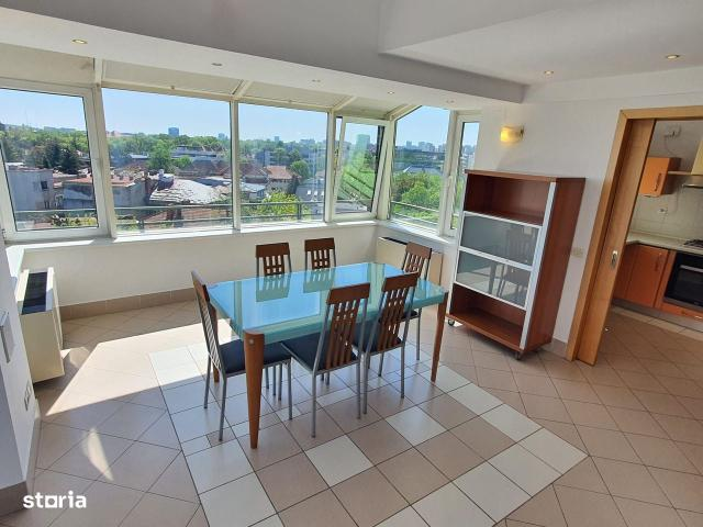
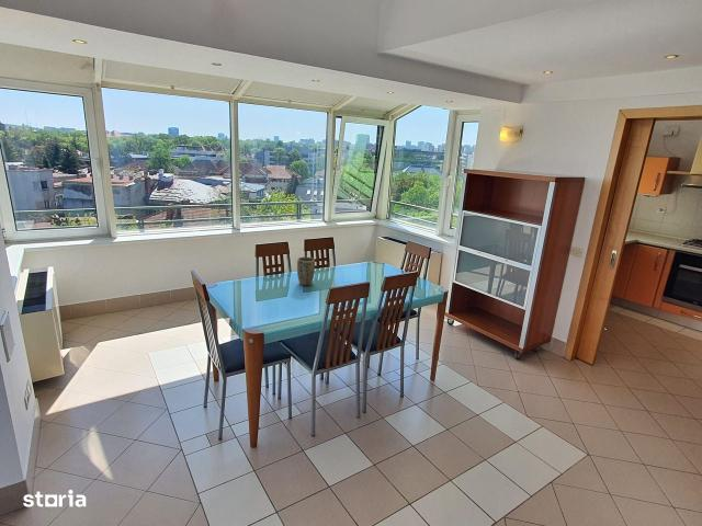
+ plant pot [296,256,316,286]
